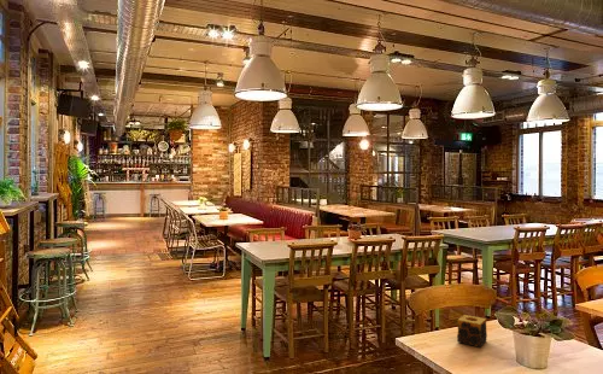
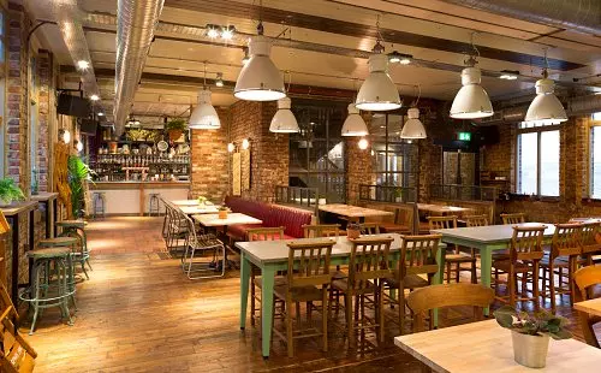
- candle [456,314,488,349]
